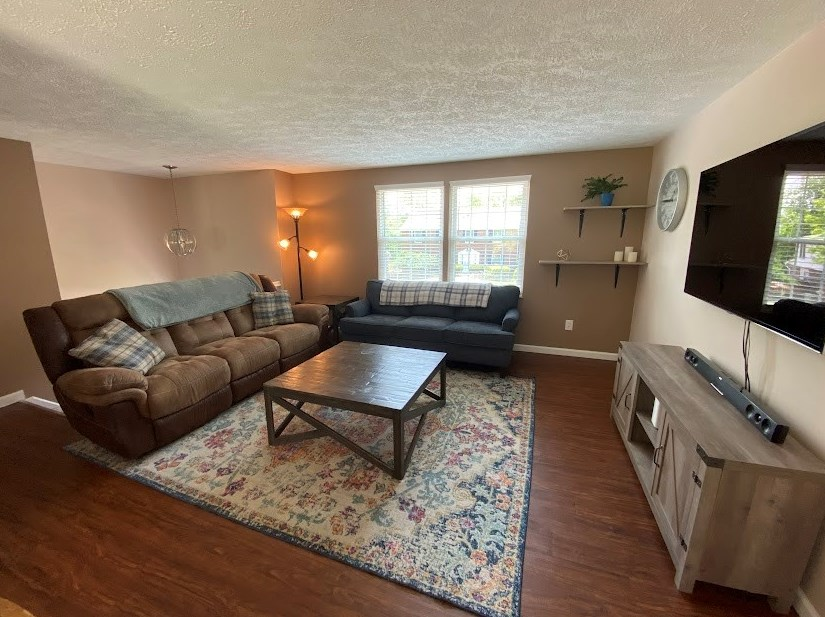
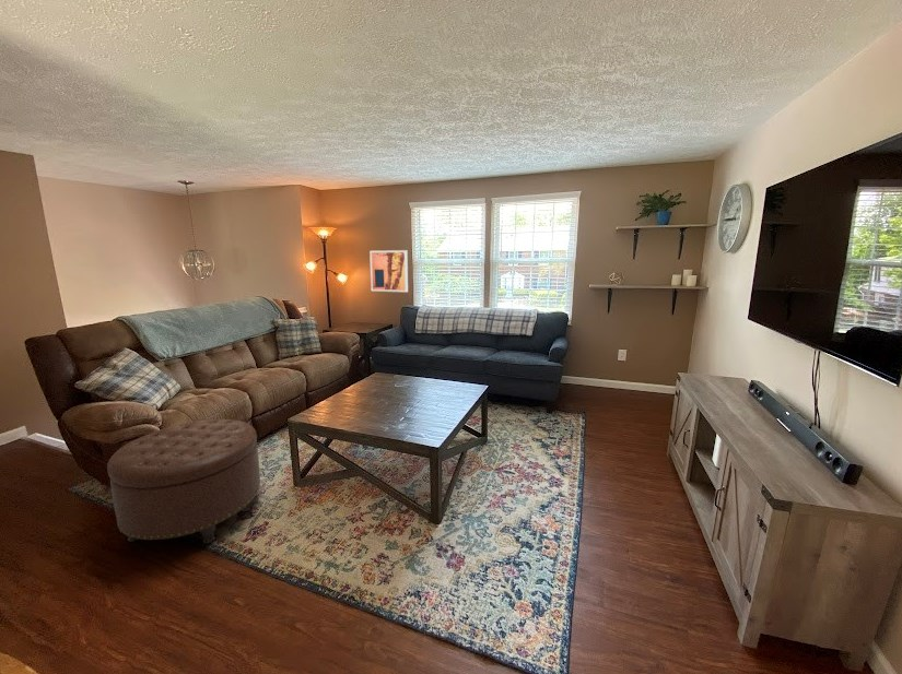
+ wall art [368,249,409,293]
+ ottoman [106,418,261,544]
